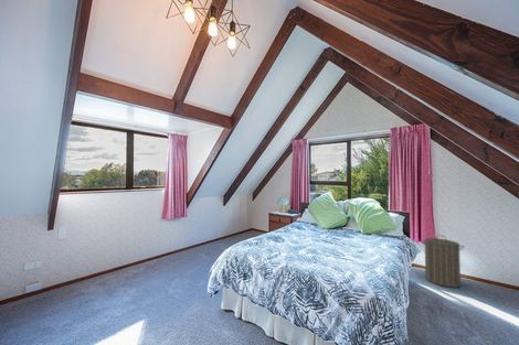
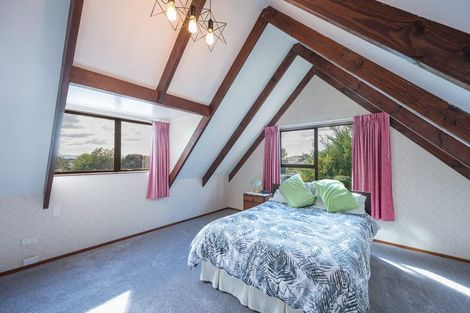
- laundry hamper [420,234,465,289]
